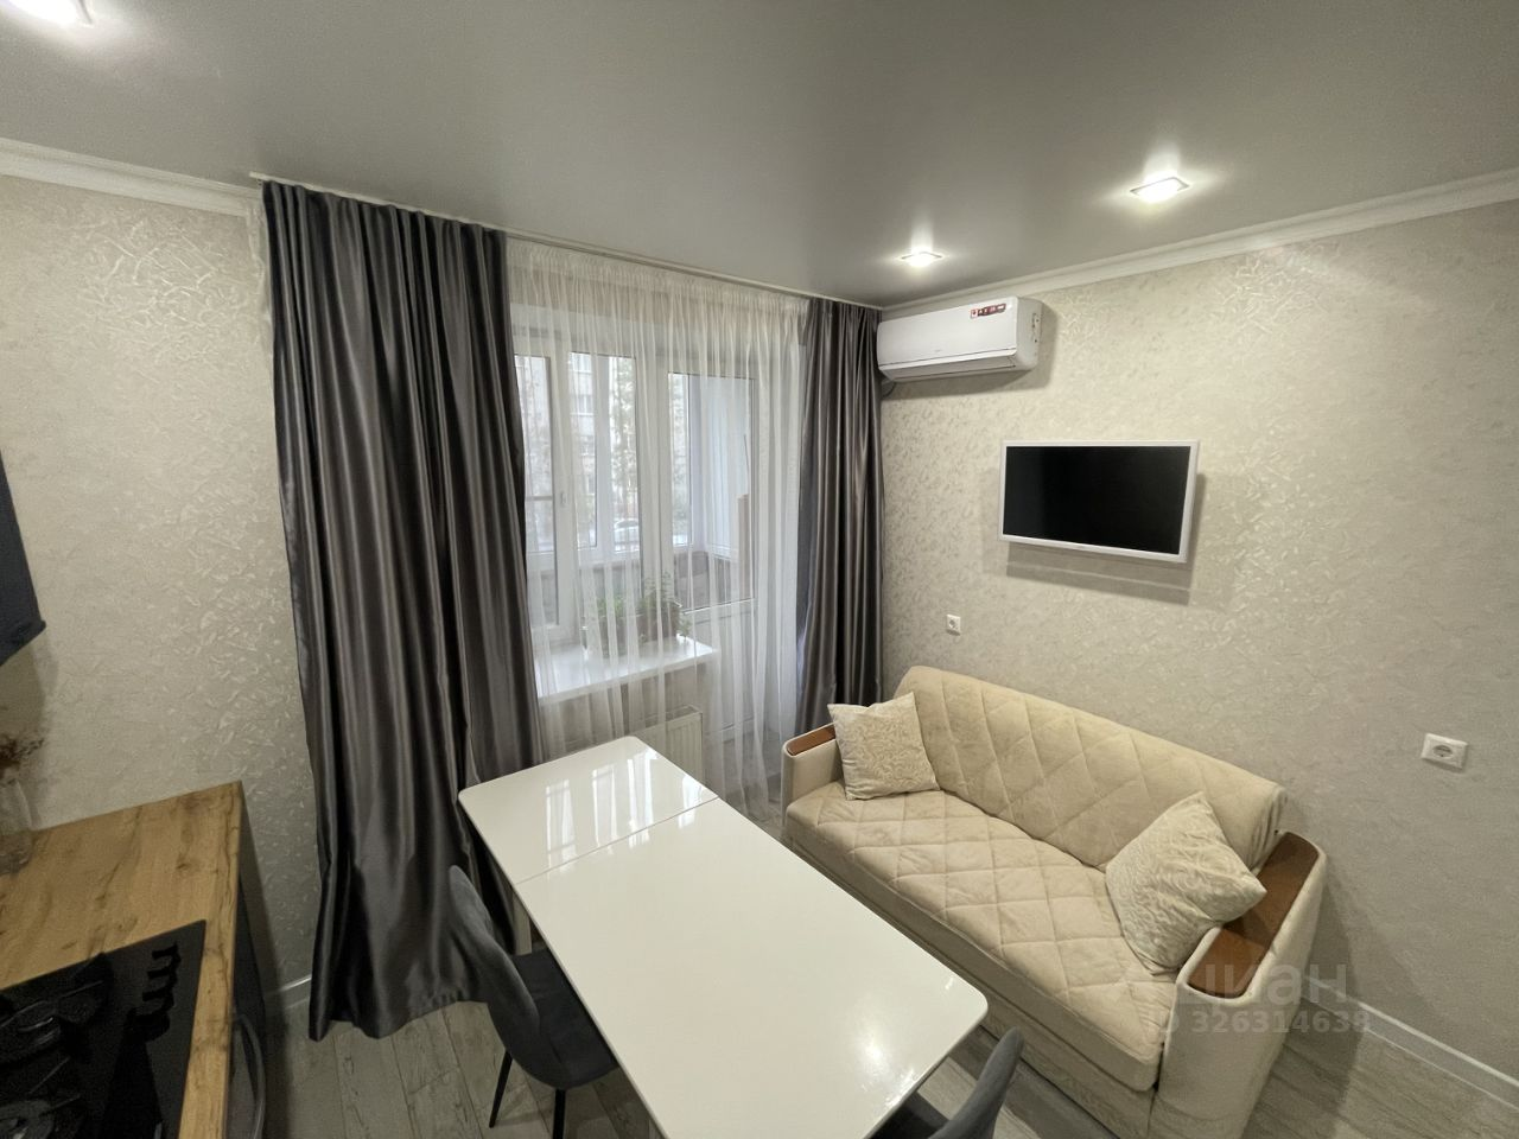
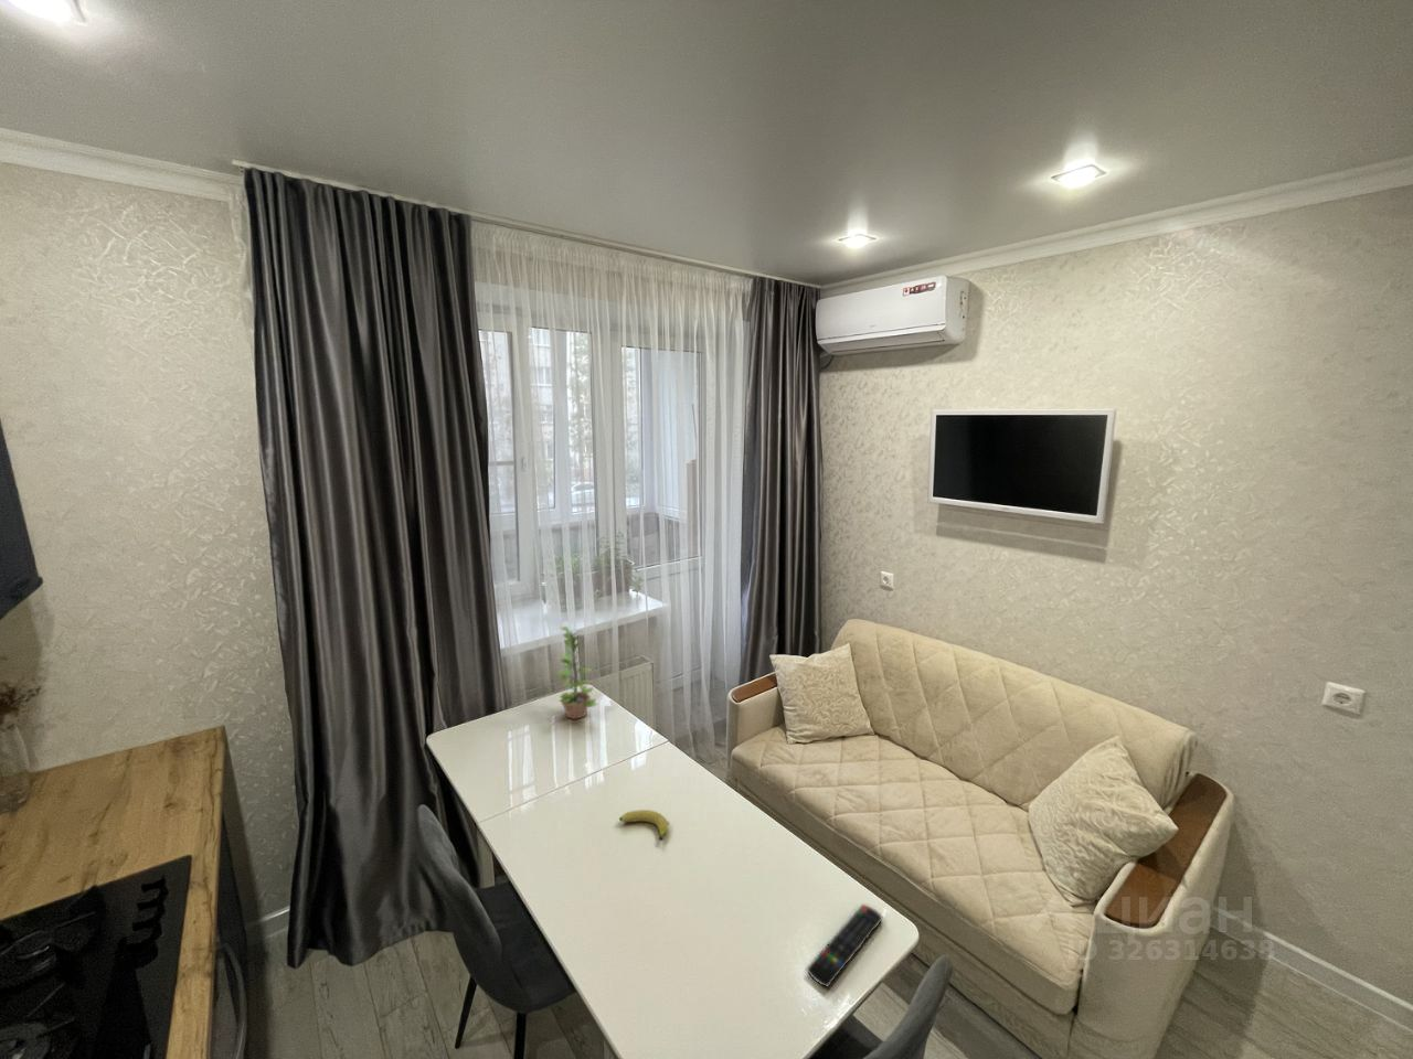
+ fruit [619,809,670,842]
+ plant [556,625,599,721]
+ remote control [806,903,885,989]
